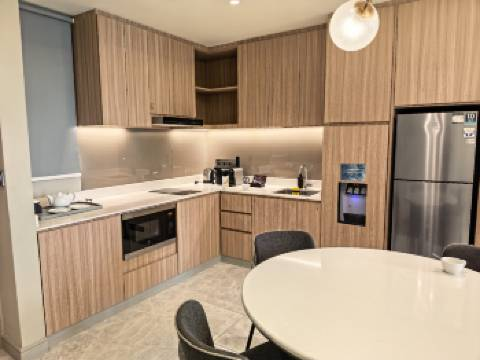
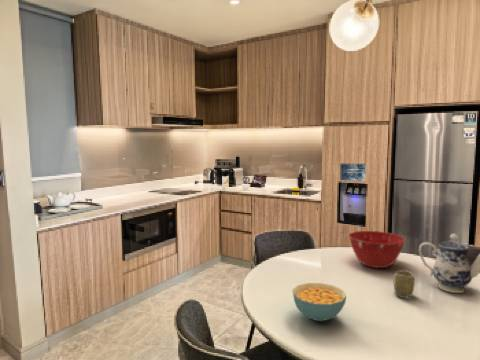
+ teapot [418,233,480,294]
+ mixing bowl [348,230,406,269]
+ cup [393,269,416,299]
+ cereal bowl [292,282,347,322]
